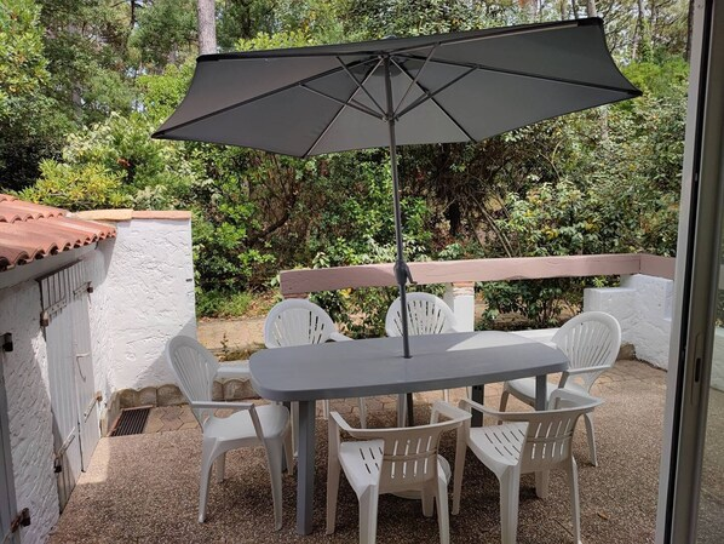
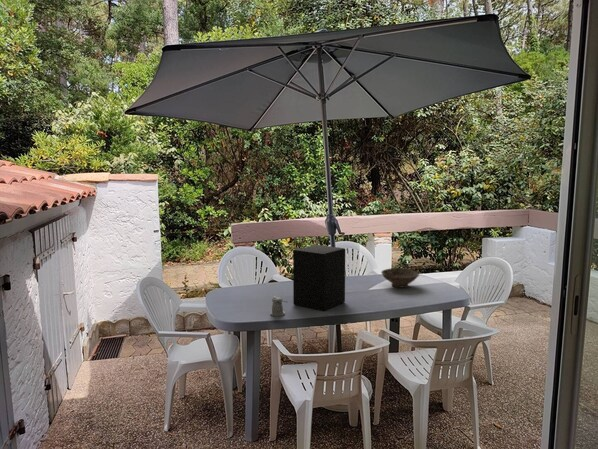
+ speaker [292,244,346,312]
+ bowl [380,267,420,289]
+ pepper shaker [269,296,288,317]
